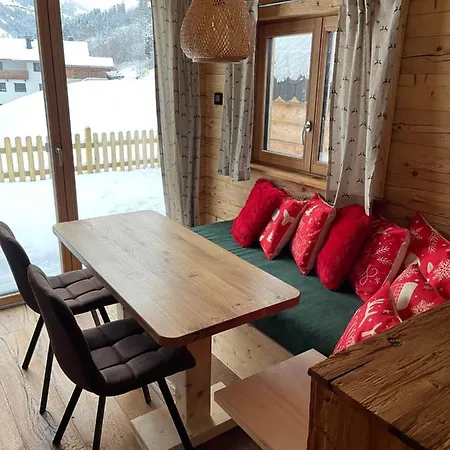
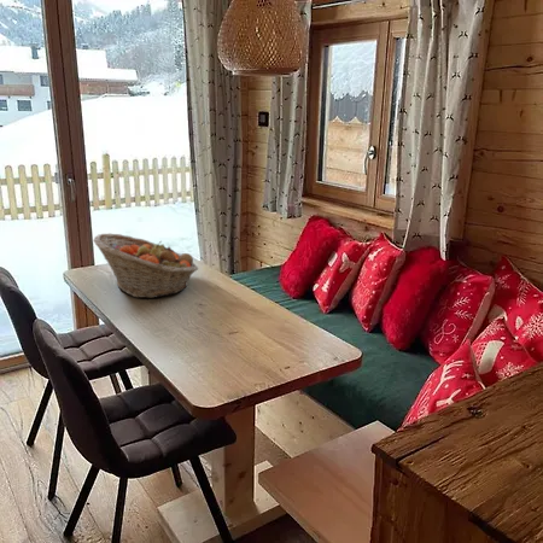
+ fruit basket [92,233,199,299]
